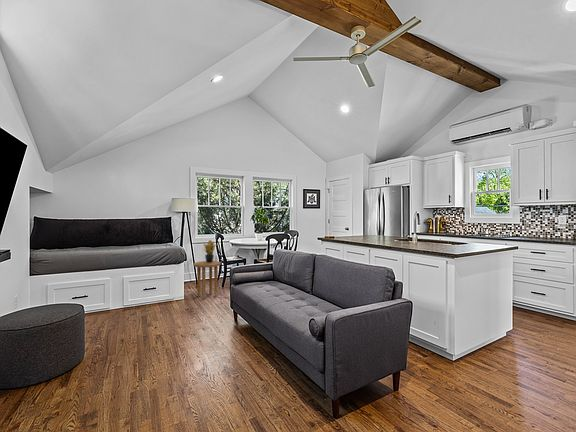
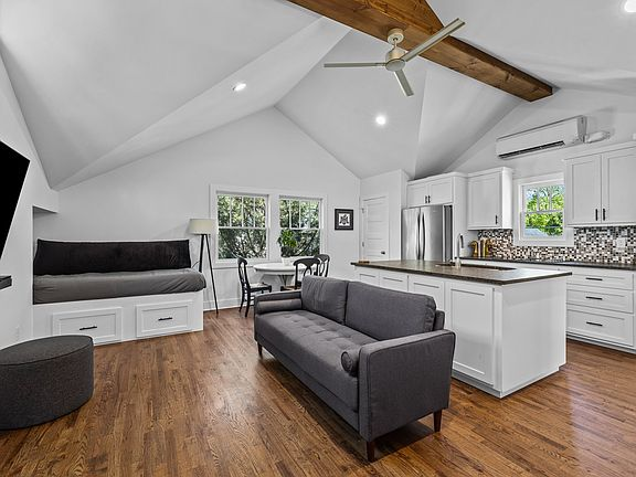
- side table [193,260,222,300]
- potted plant [200,239,218,263]
